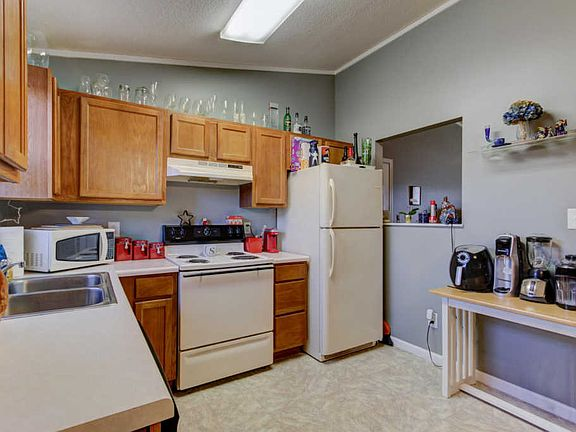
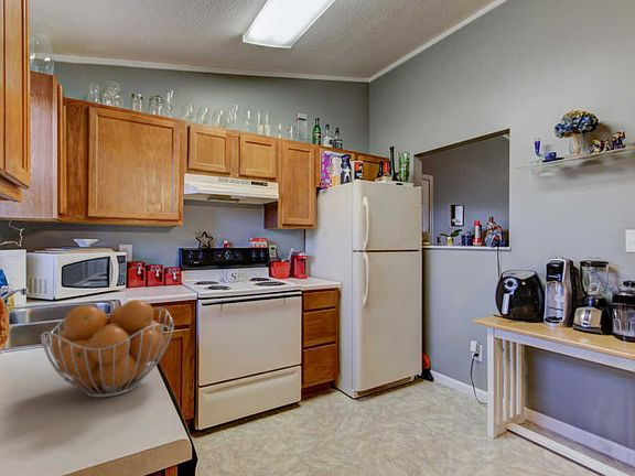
+ fruit basket [40,299,175,399]
